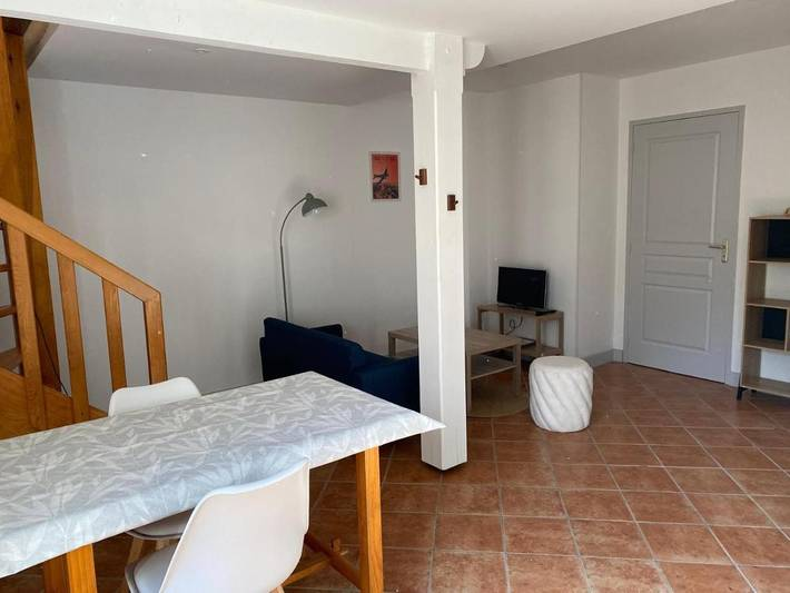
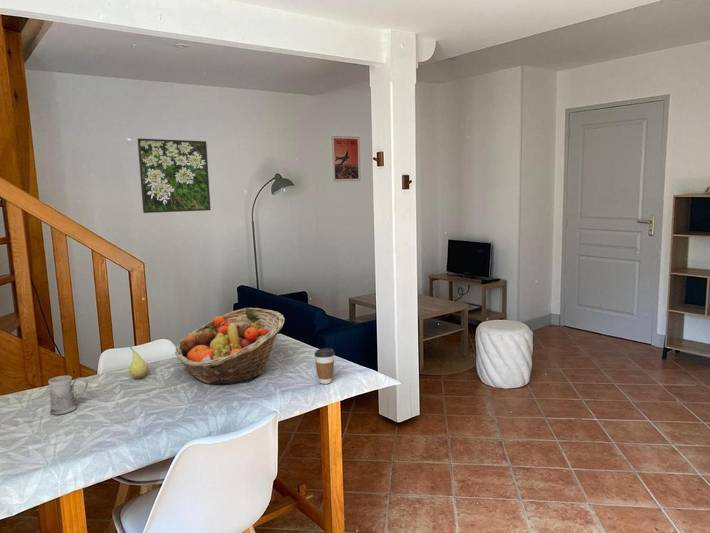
+ coffee cup [314,347,335,385]
+ fruit [128,345,149,379]
+ mug [47,375,89,416]
+ fruit basket [174,307,286,385]
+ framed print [137,137,212,214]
